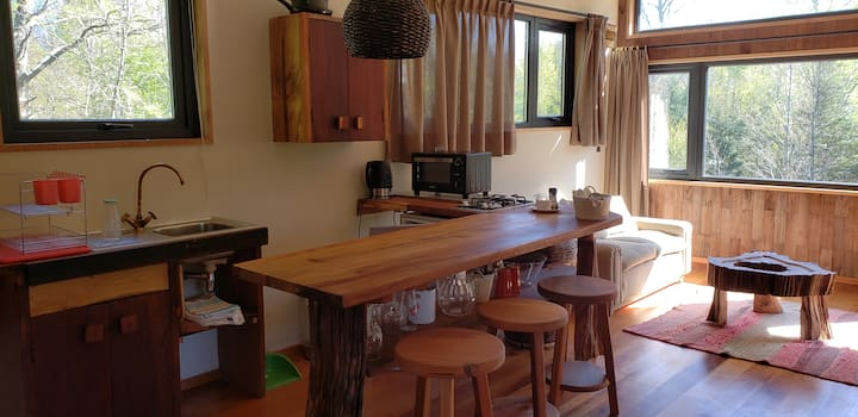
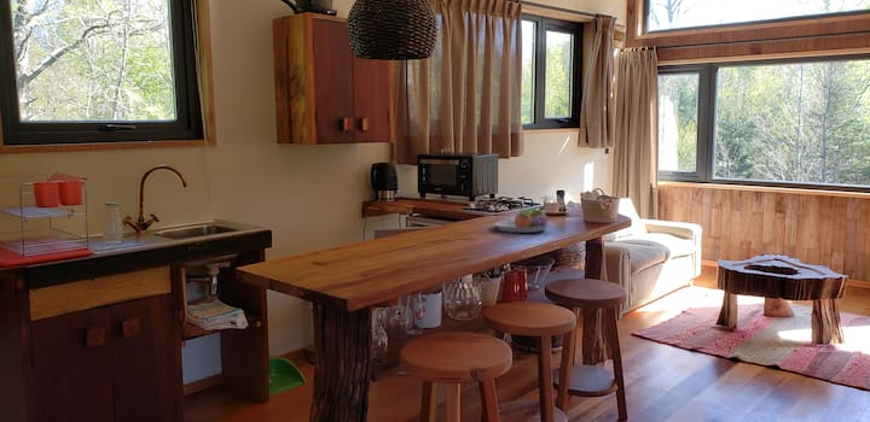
+ fruit bowl [493,206,552,234]
